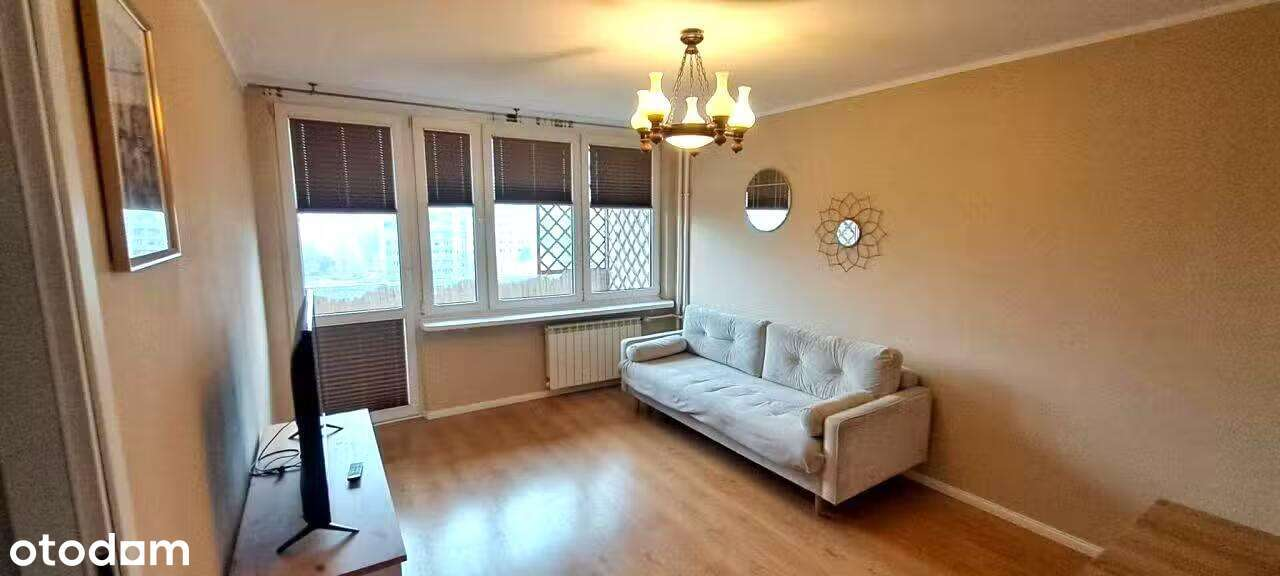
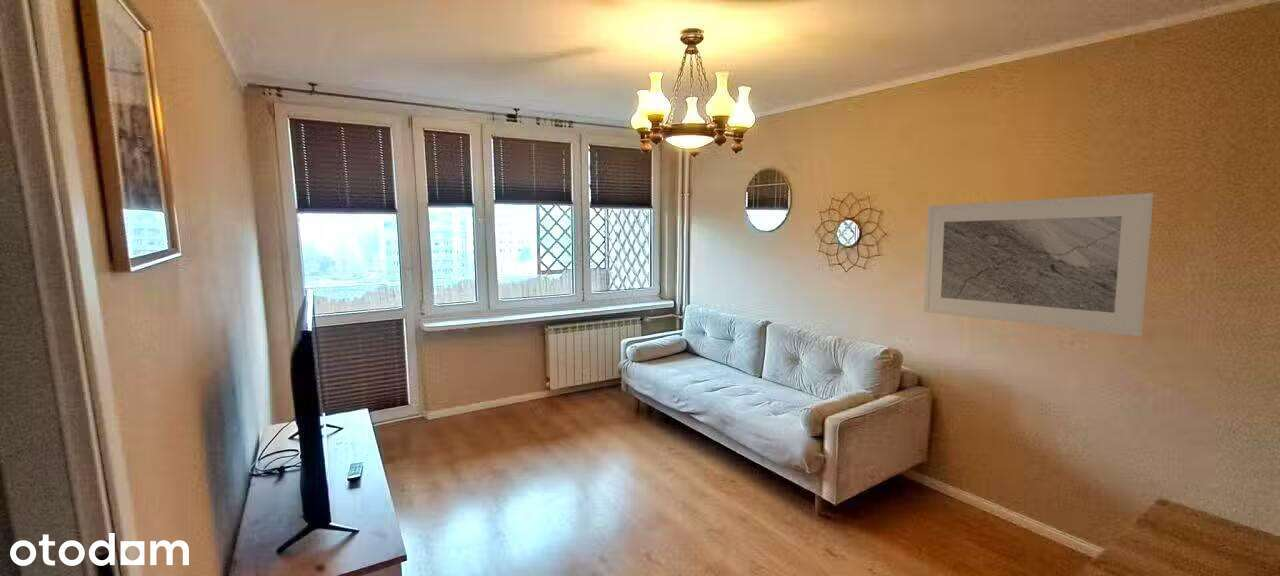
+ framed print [923,192,1154,337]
